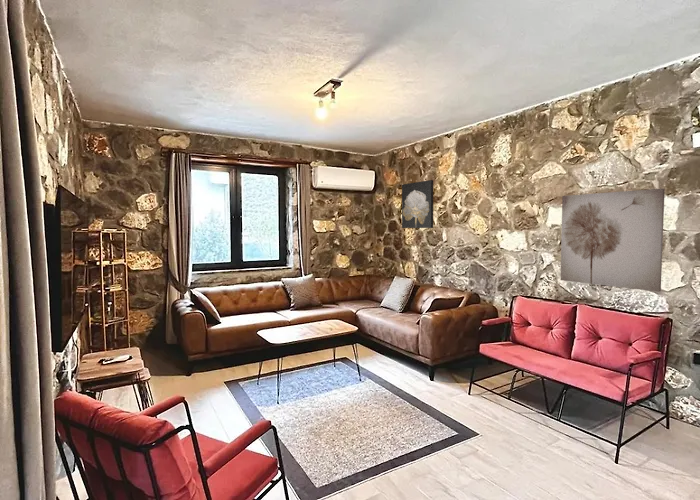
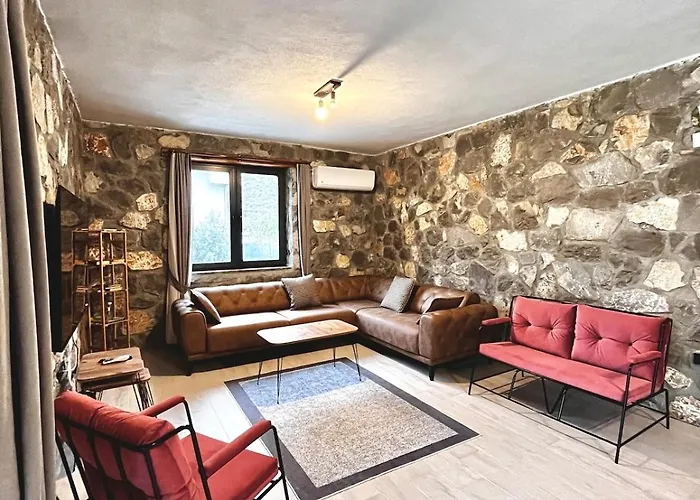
- wall art [401,179,434,229]
- wall art [560,188,666,293]
